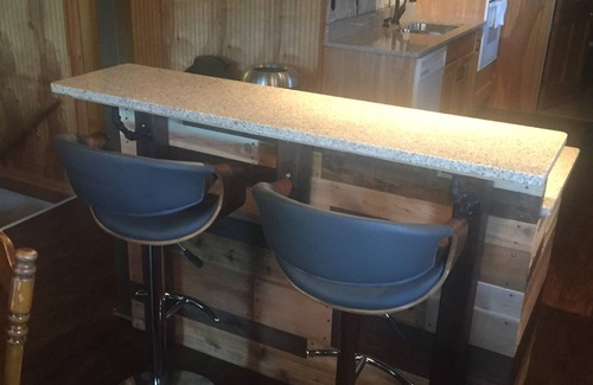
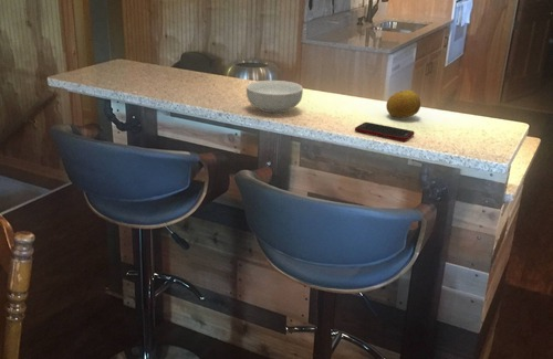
+ cell phone [354,122,416,142]
+ cereal bowl [246,80,304,114]
+ fruit [385,89,421,118]
